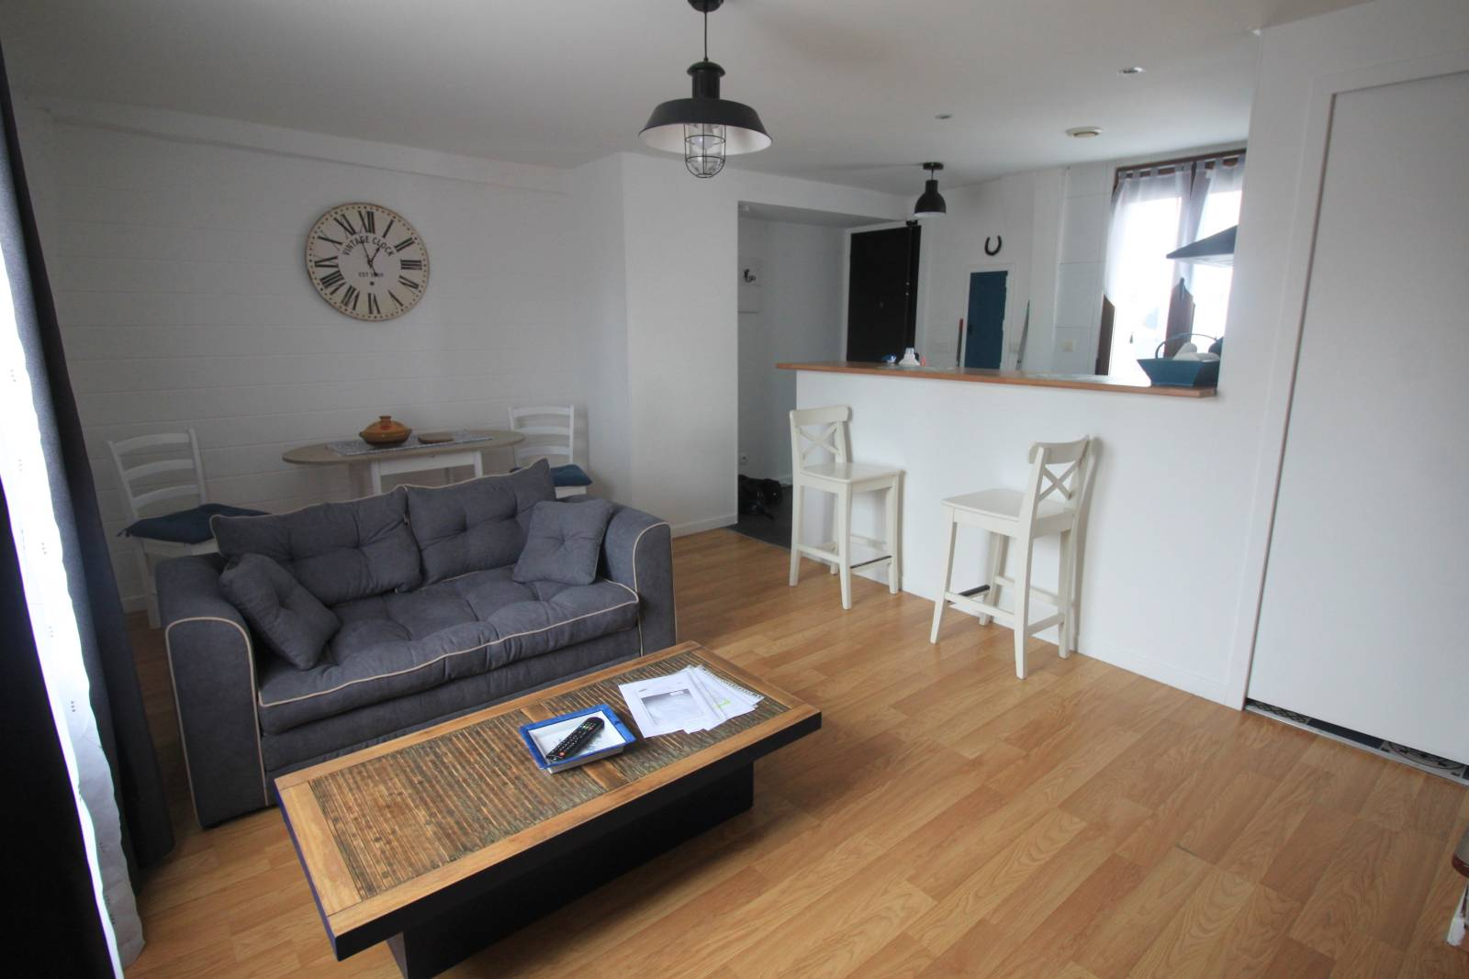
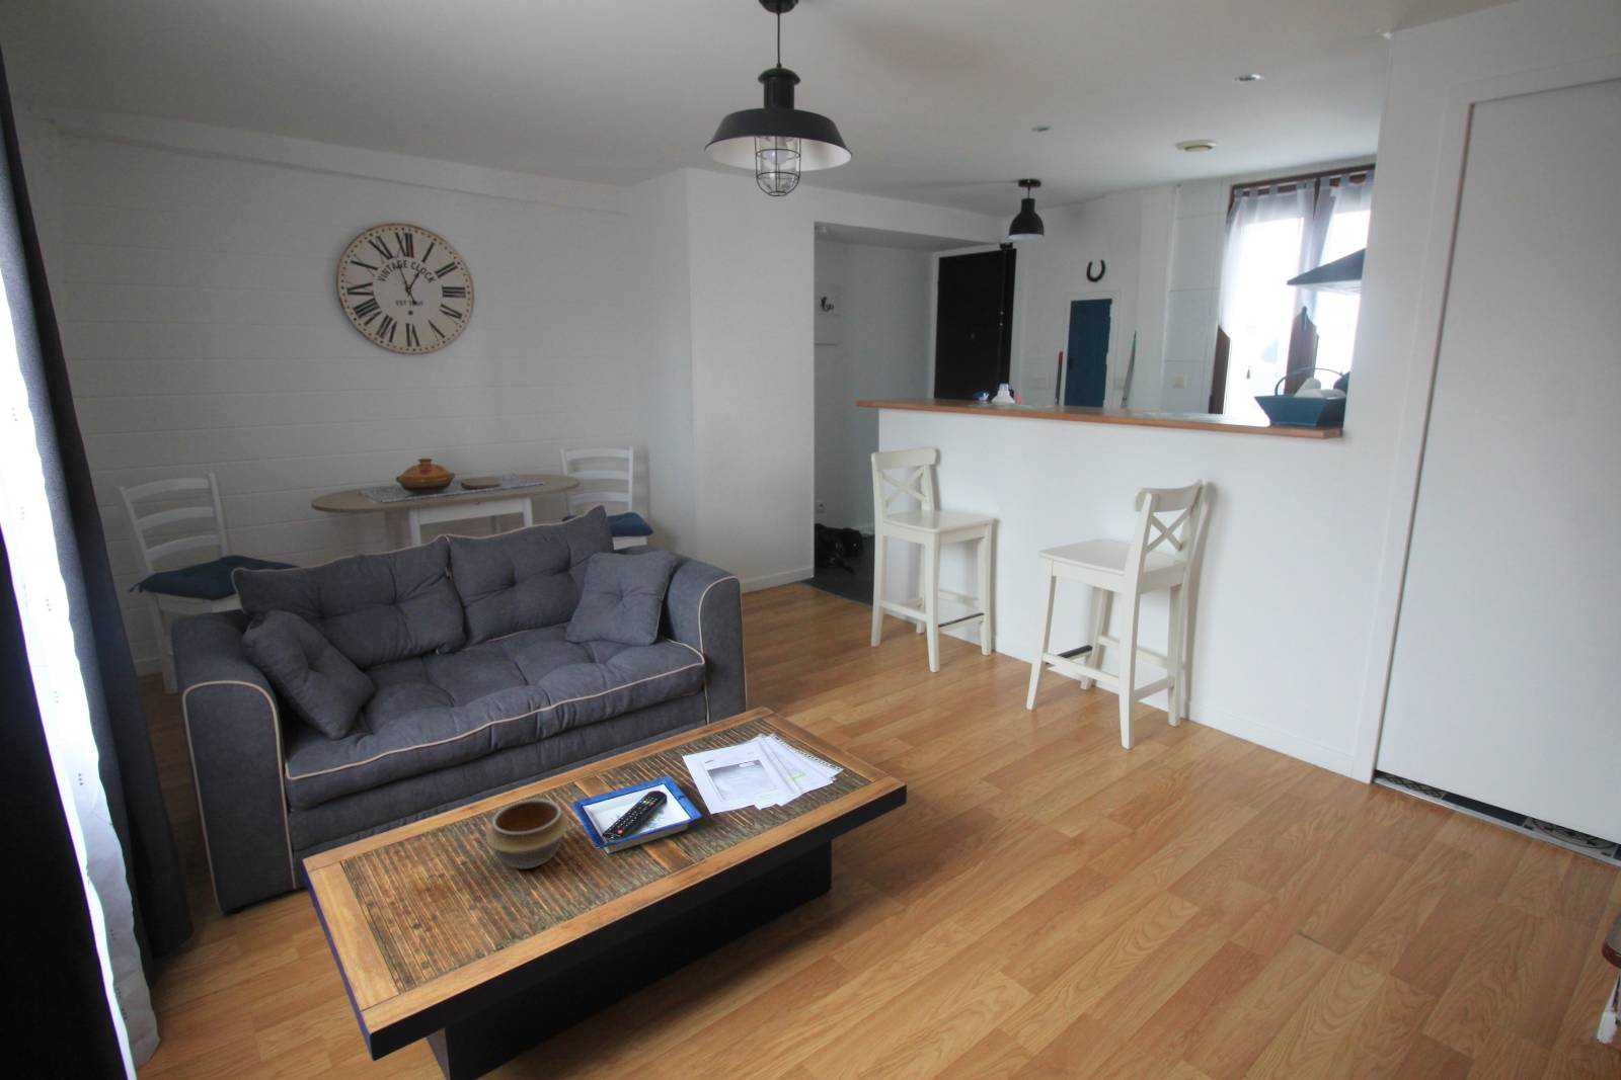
+ bowl [485,798,570,869]
